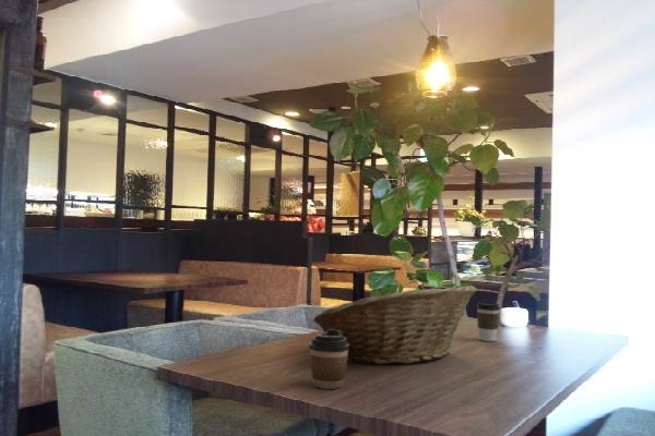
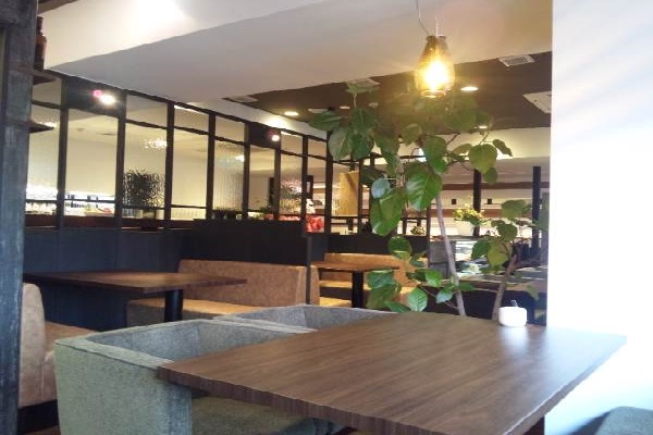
- coffee cup [308,329,349,390]
- coffee cup [475,301,501,342]
- fruit basket [312,284,478,365]
